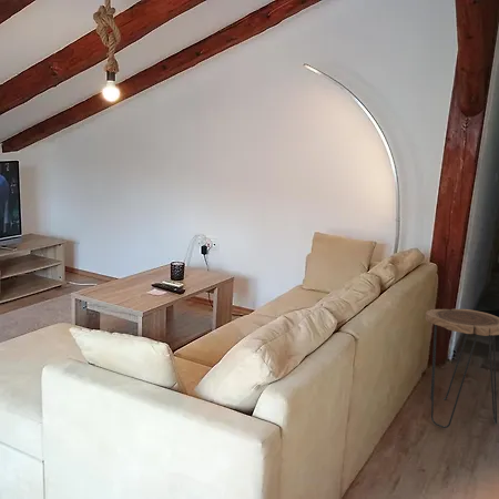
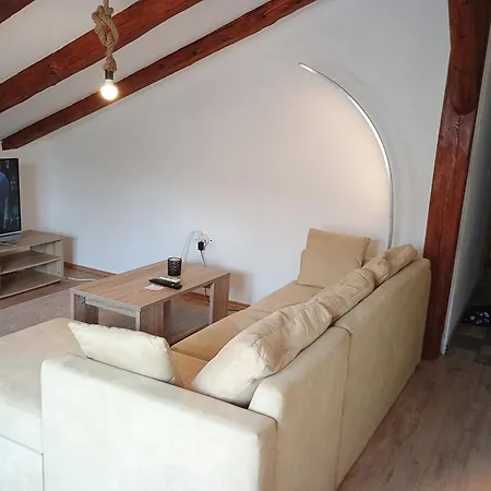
- side table [425,308,499,429]
